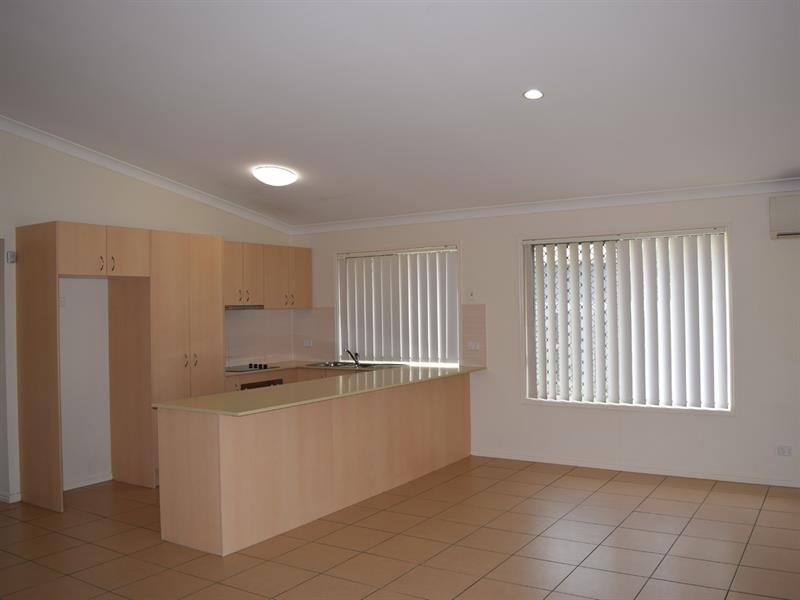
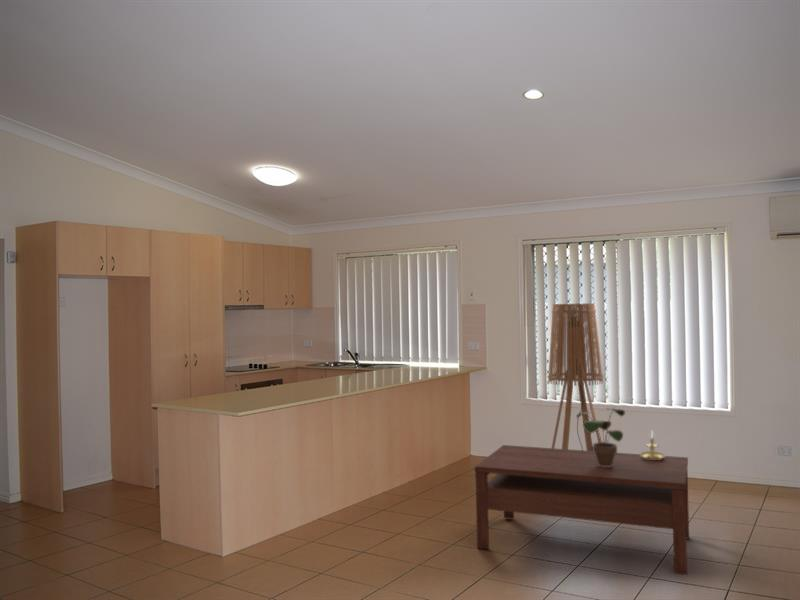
+ floor lamp [546,302,605,451]
+ coffee table [474,444,690,576]
+ candle holder [640,430,665,460]
+ potted plant [575,407,626,467]
